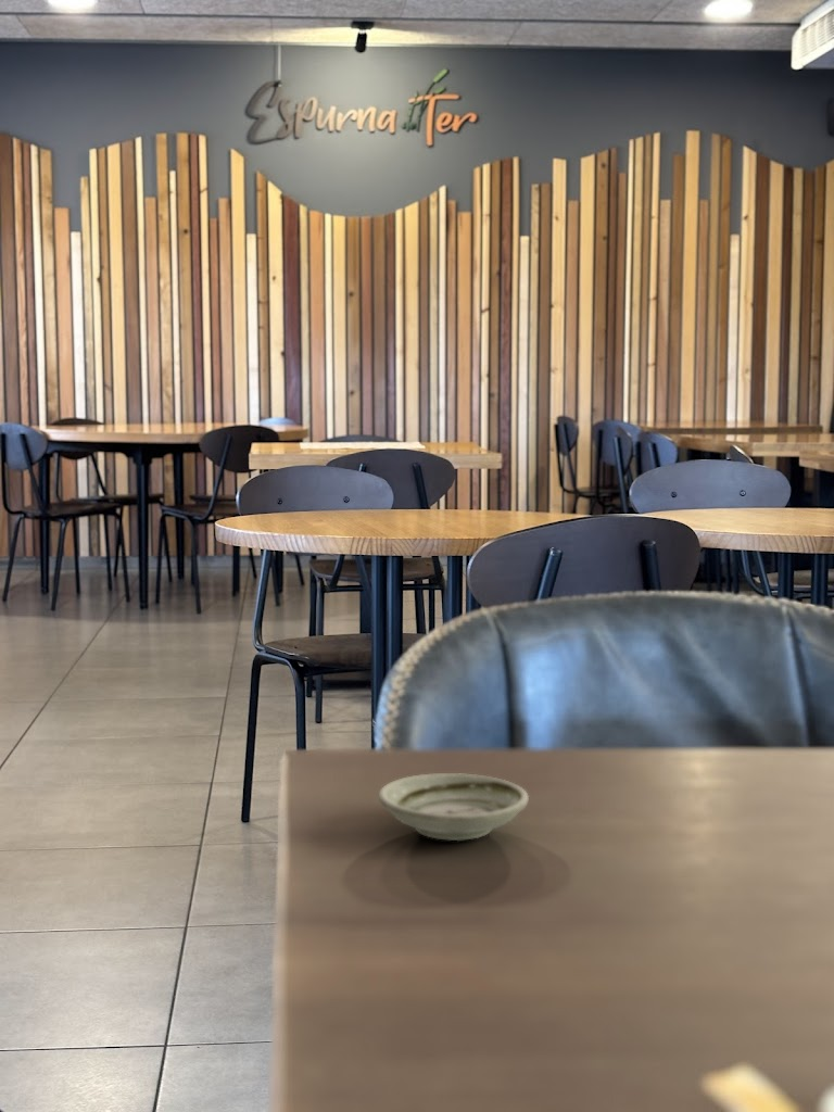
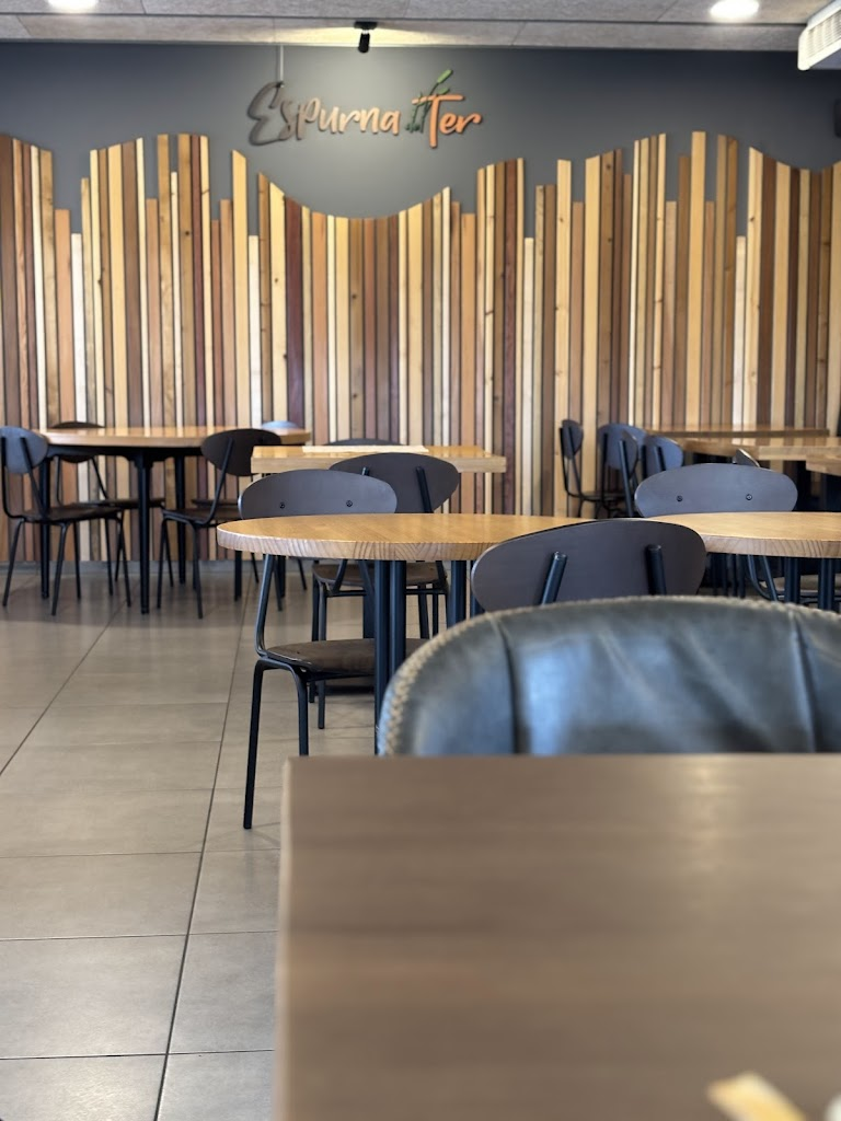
- saucer [378,772,530,842]
